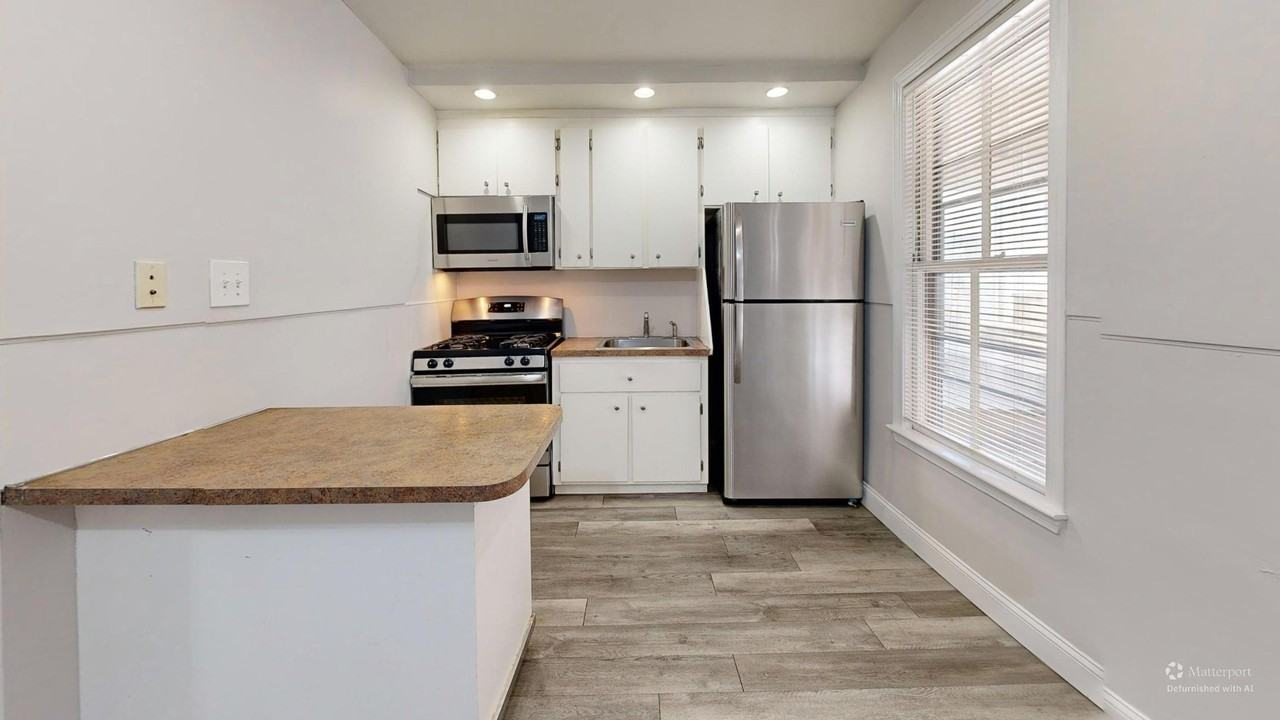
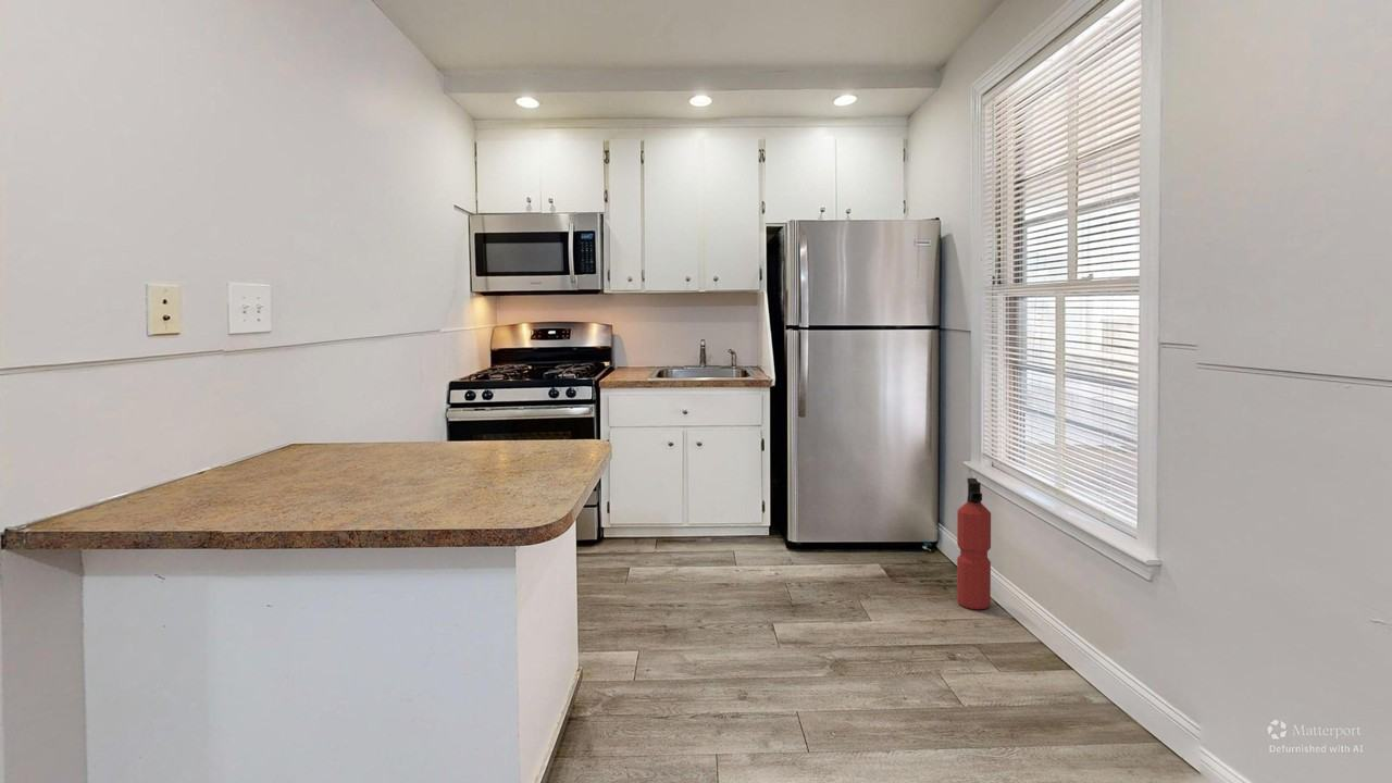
+ fire extinguisher [956,477,992,610]
